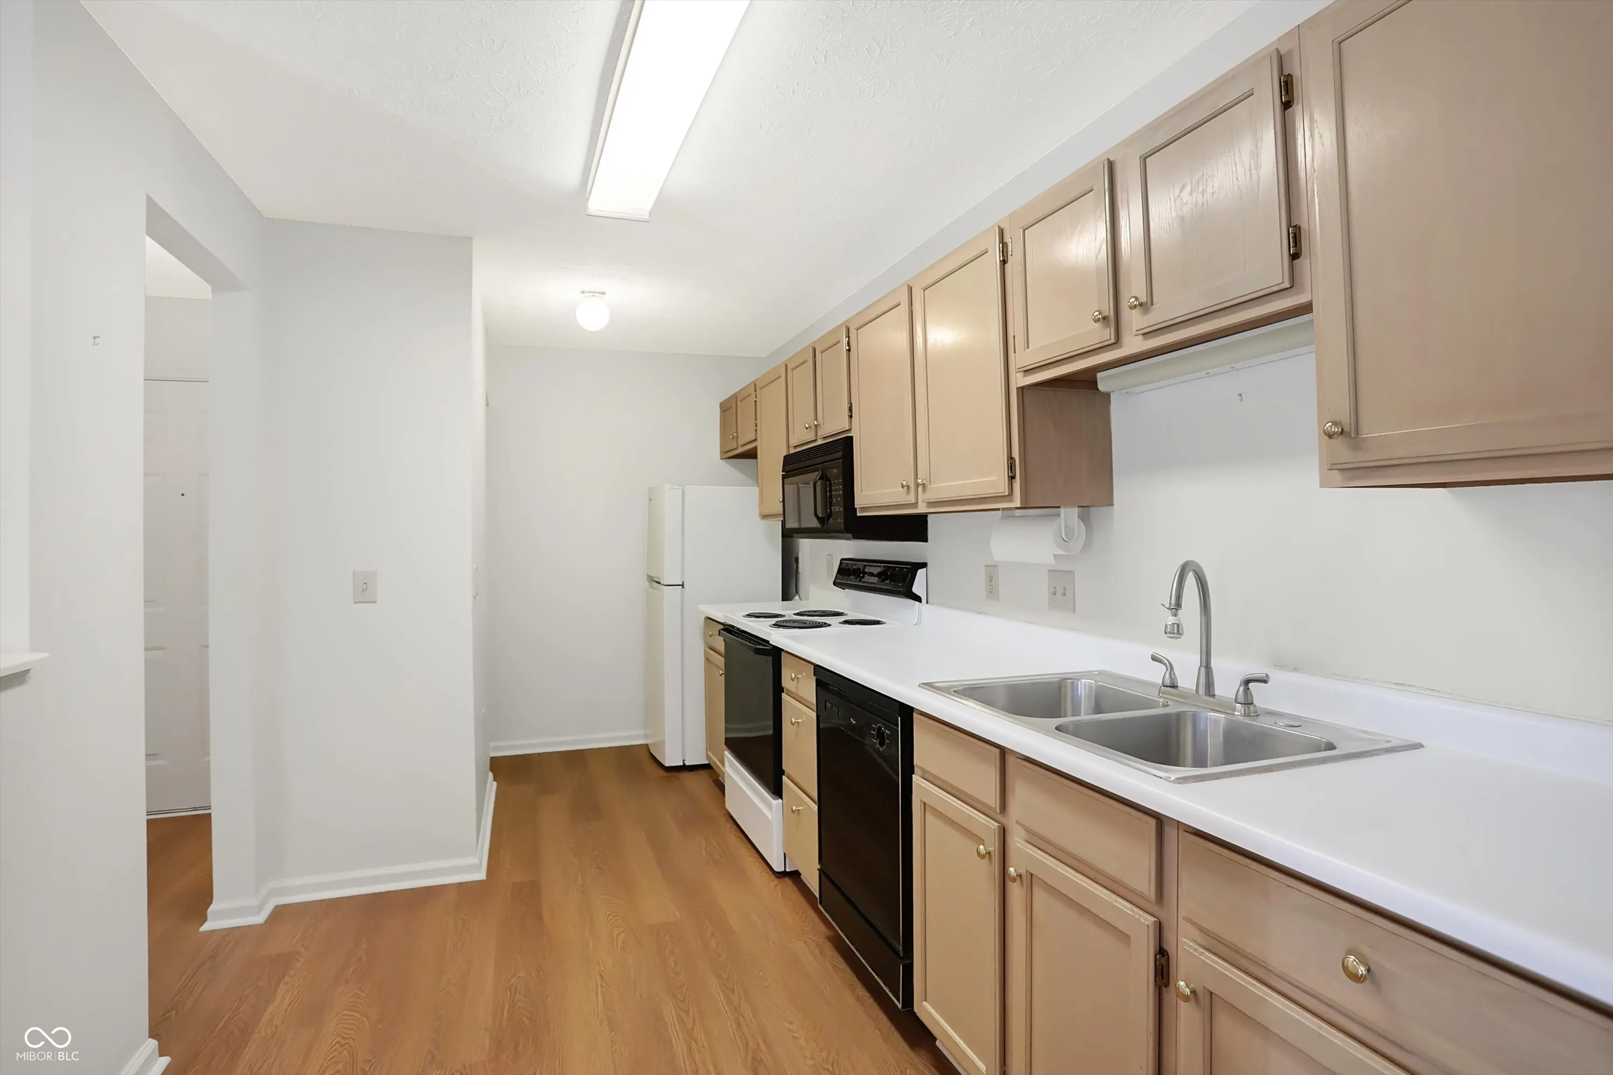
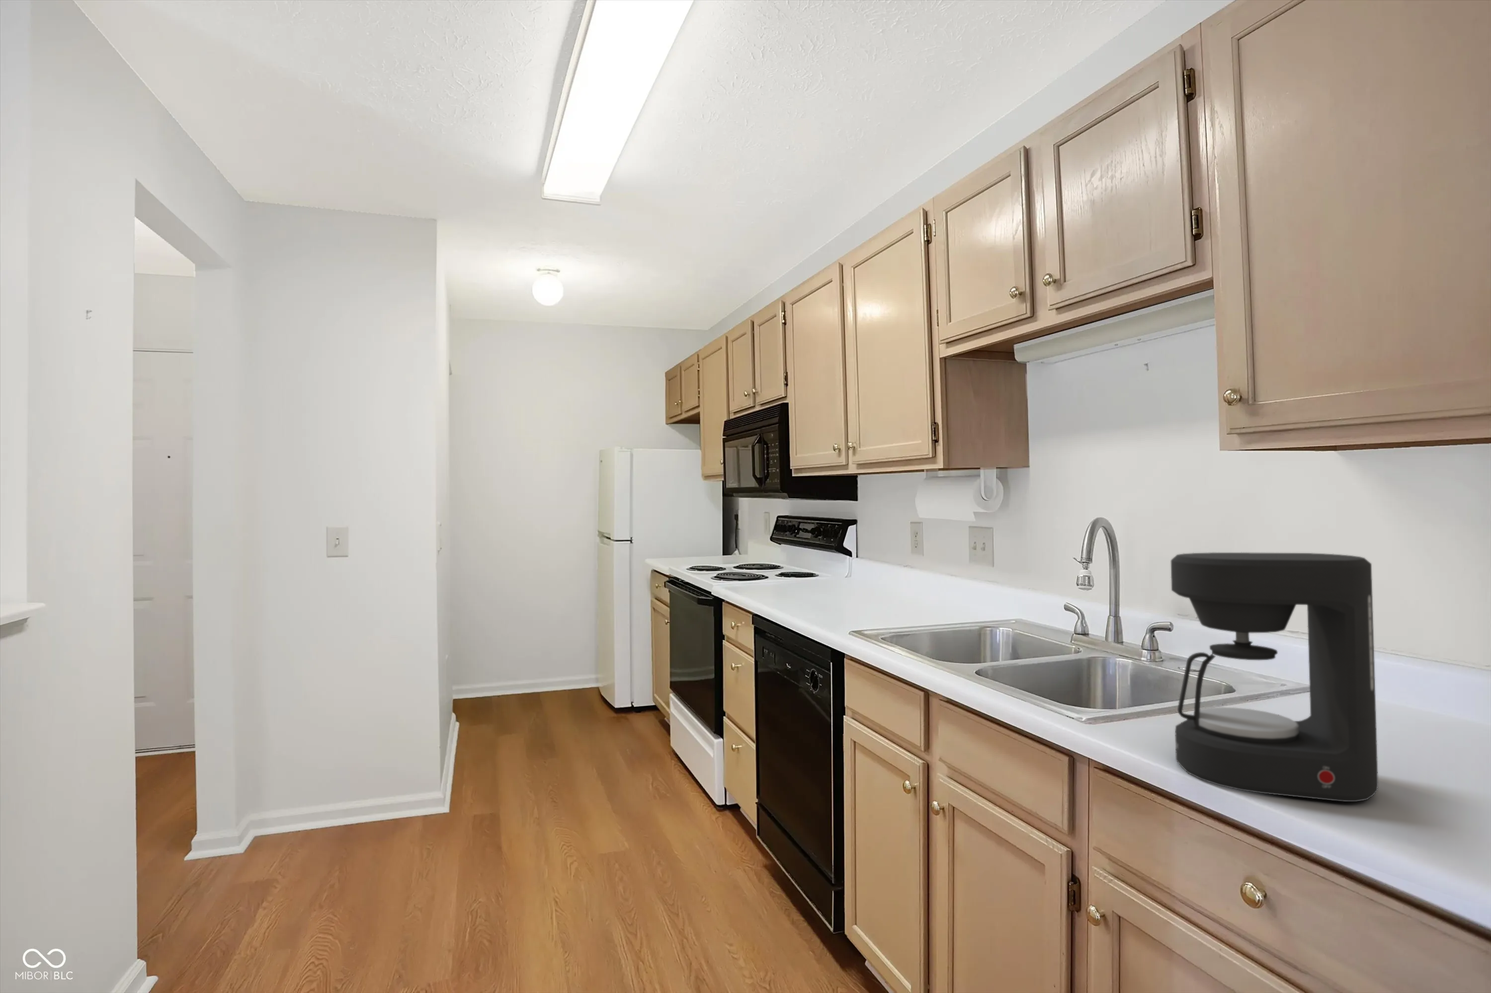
+ coffee maker [1171,552,1379,802]
